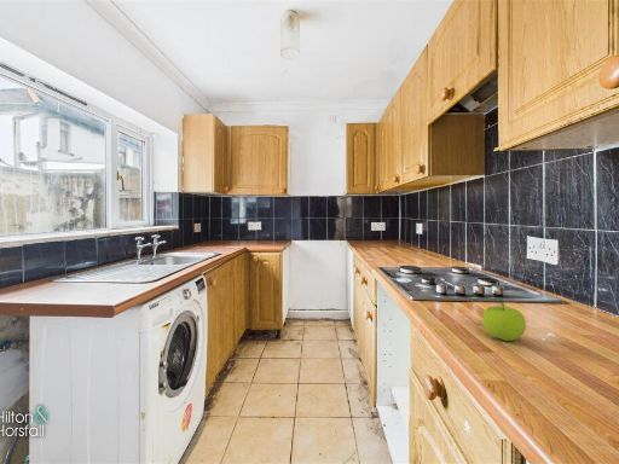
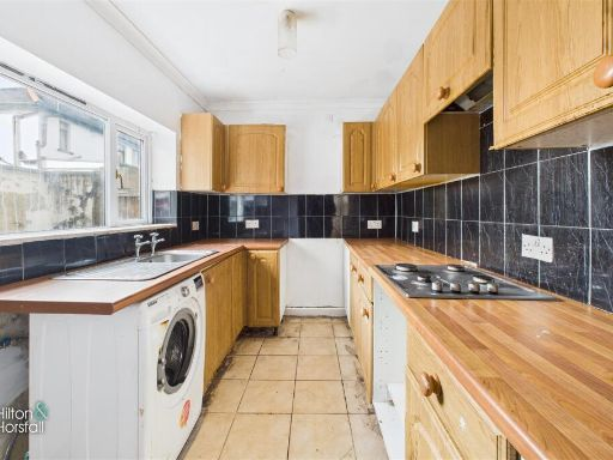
- fruit [467,296,527,342]
